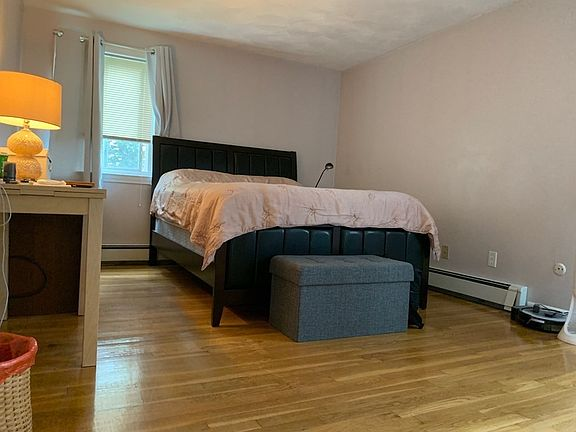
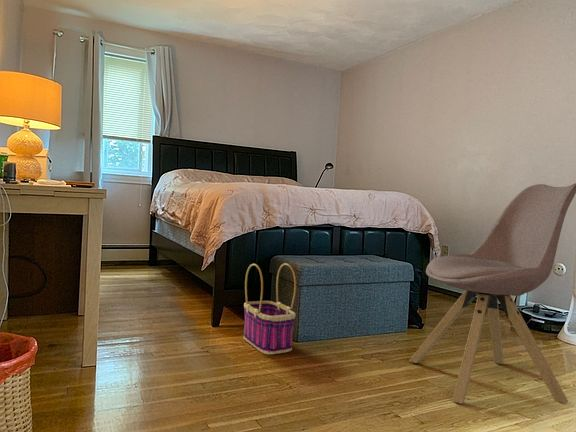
+ chair [408,182,576,405]
+ basket [242,262,297,356]
